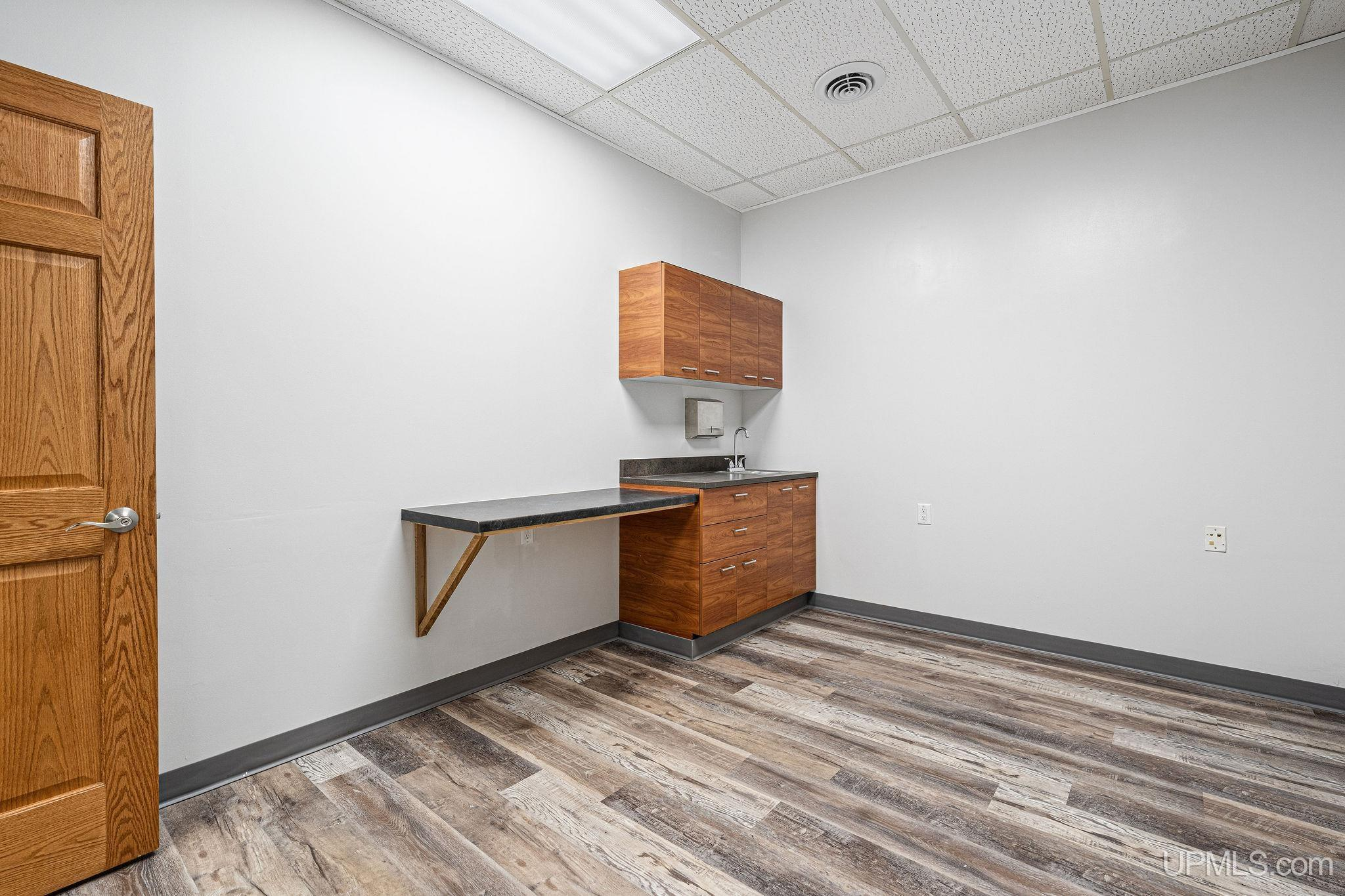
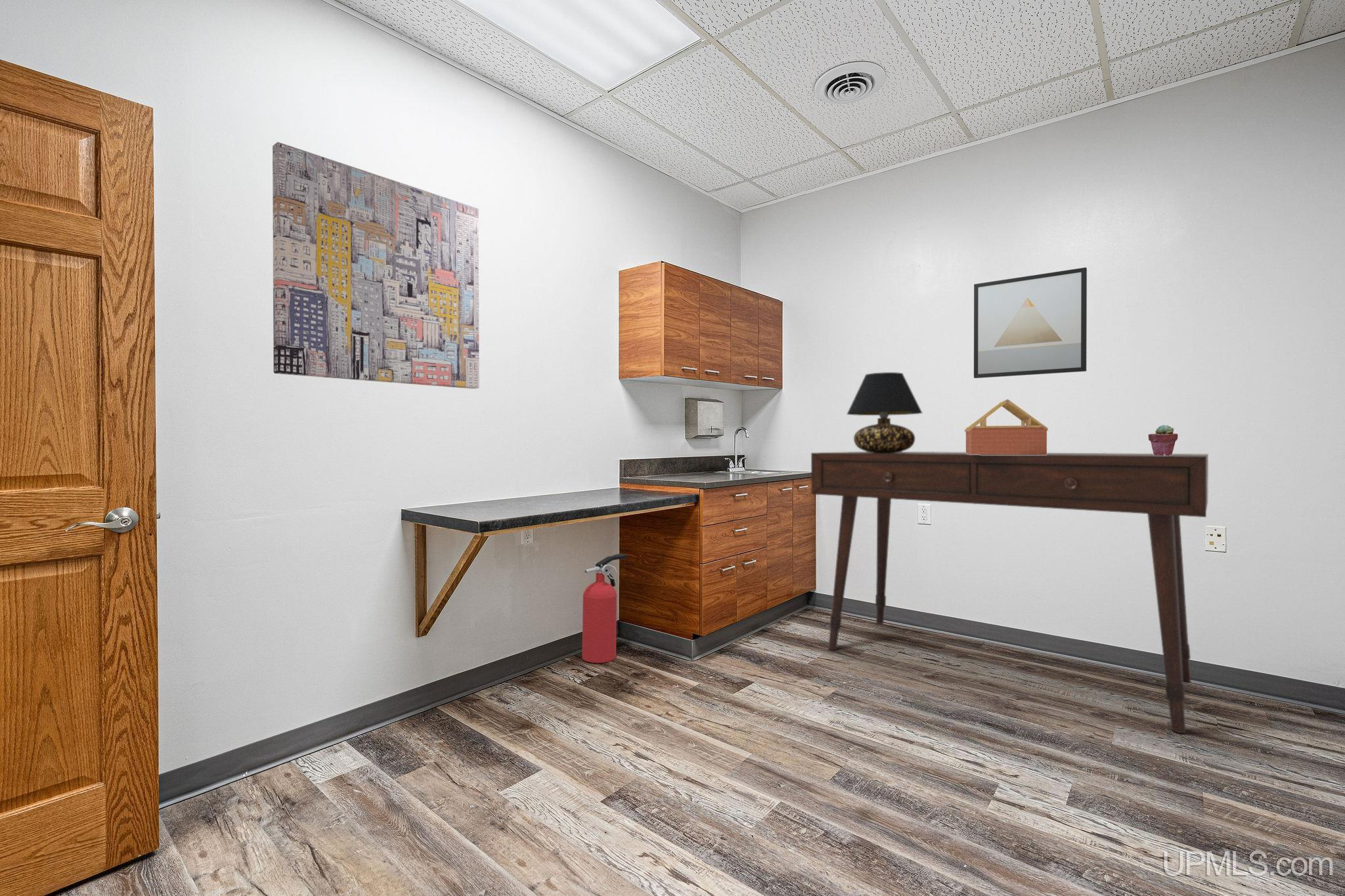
+ wall art [272,142,480,389]
+ potted succulent [1148,424,1178,456]
+ architectural model [964,398,1049,455]
+ fire extinguisher [581,553,628,664]
+ wall art [973,267,1088,379]
+ table lamp [846,372,923,453]
+ desk [810,451,1209,734]
